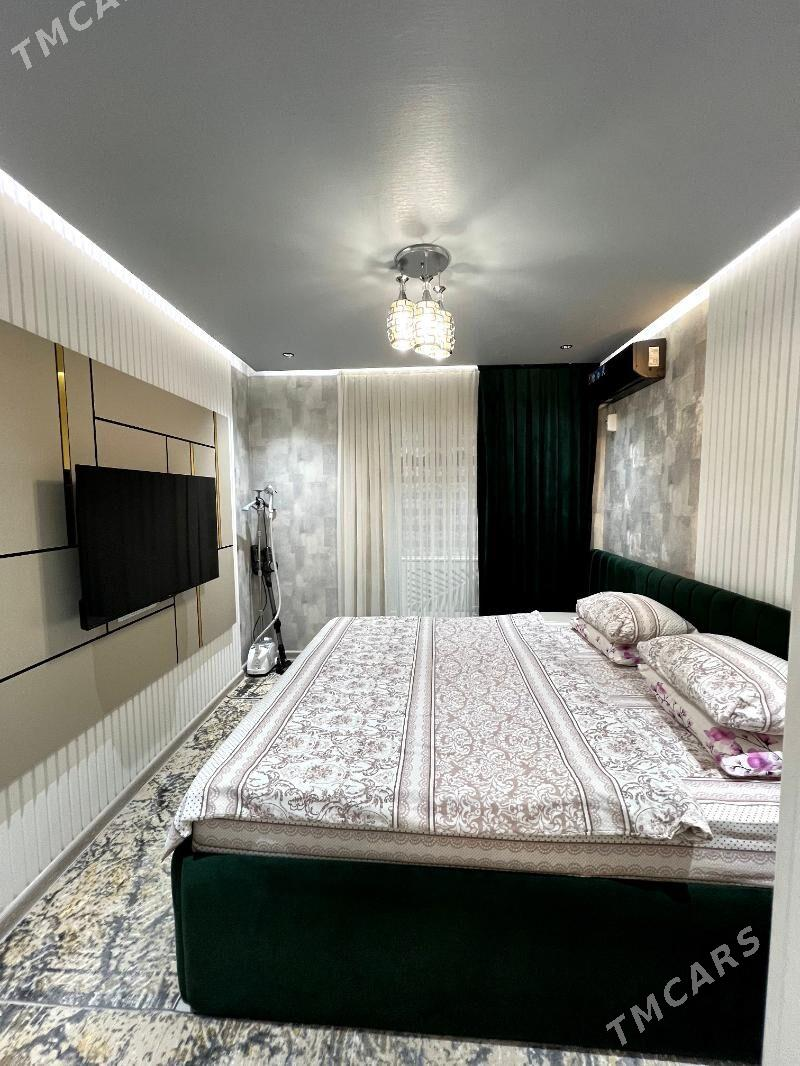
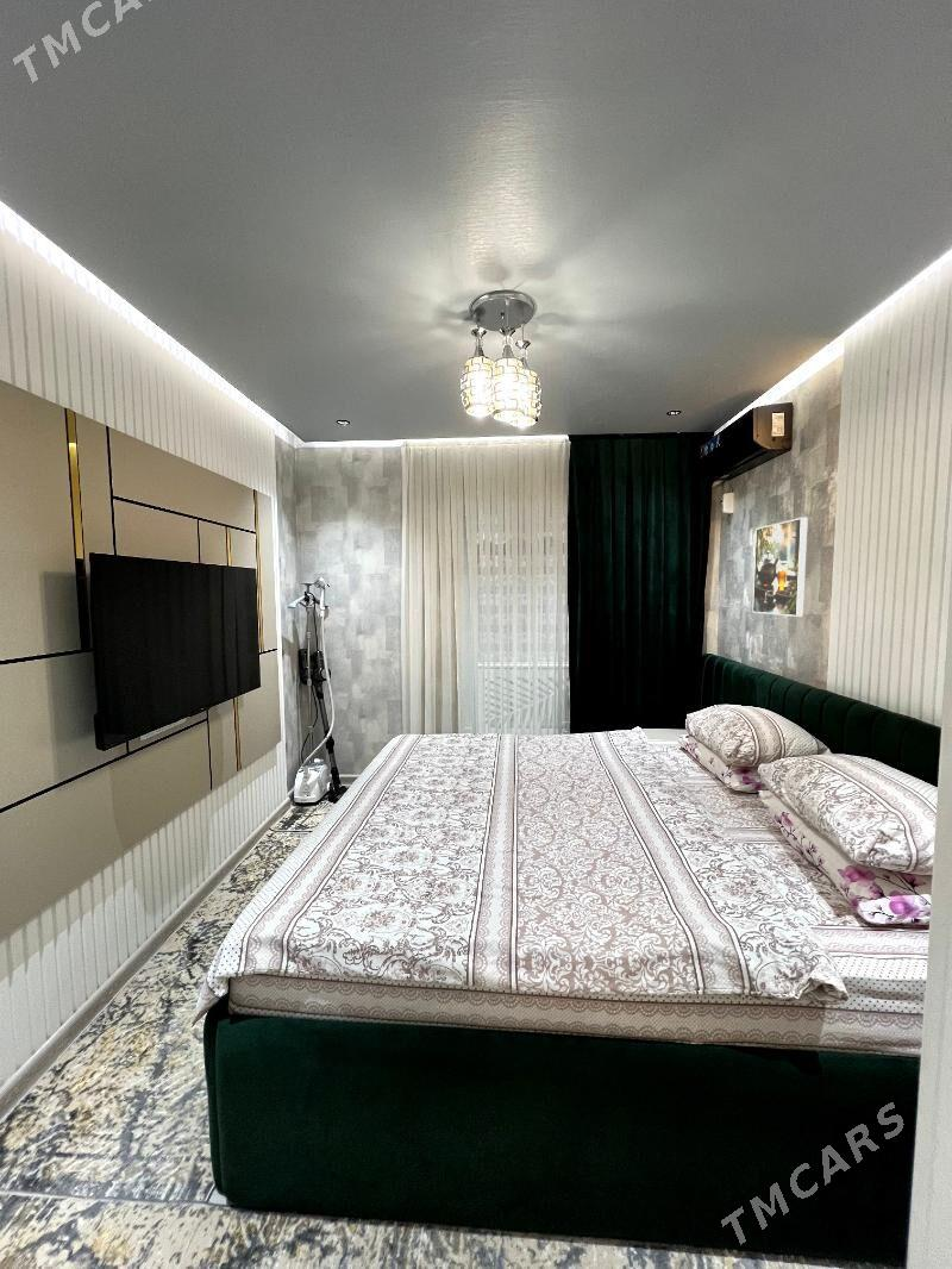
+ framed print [751,517,809,618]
